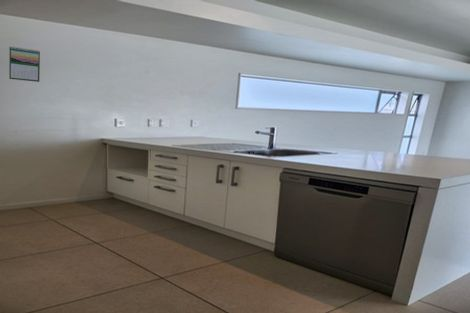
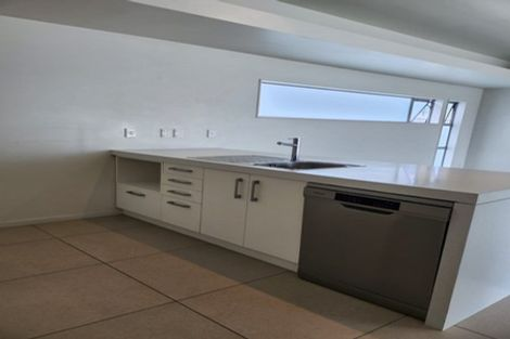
- calendar [8,45,41,83]
